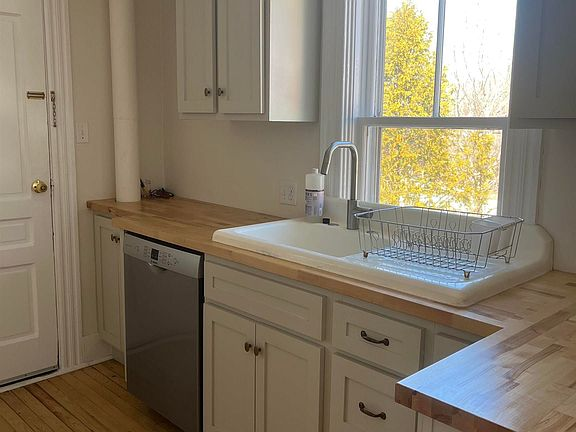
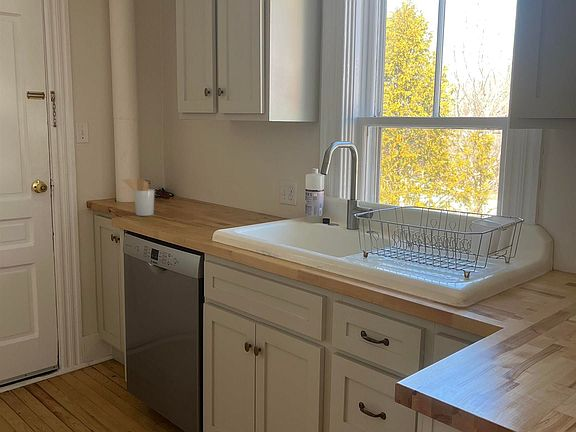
+ utensil holder [122,178,155,217]
